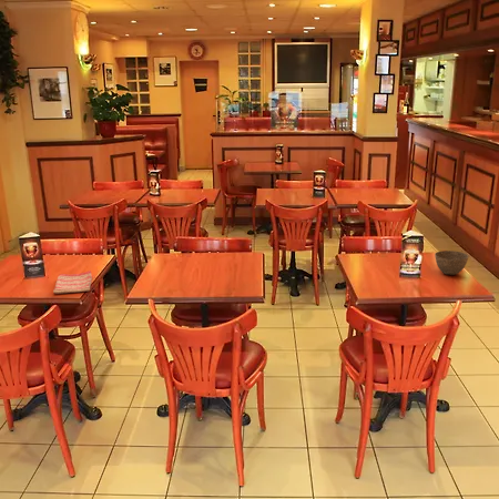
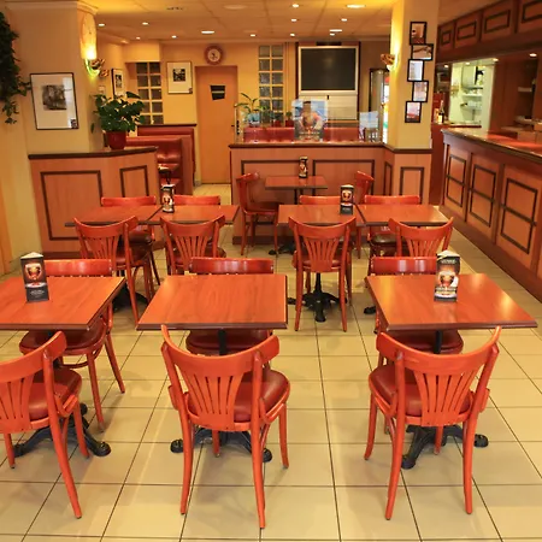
- dish towel [52,269,93,295]
- bowl [434,249,469,276]
